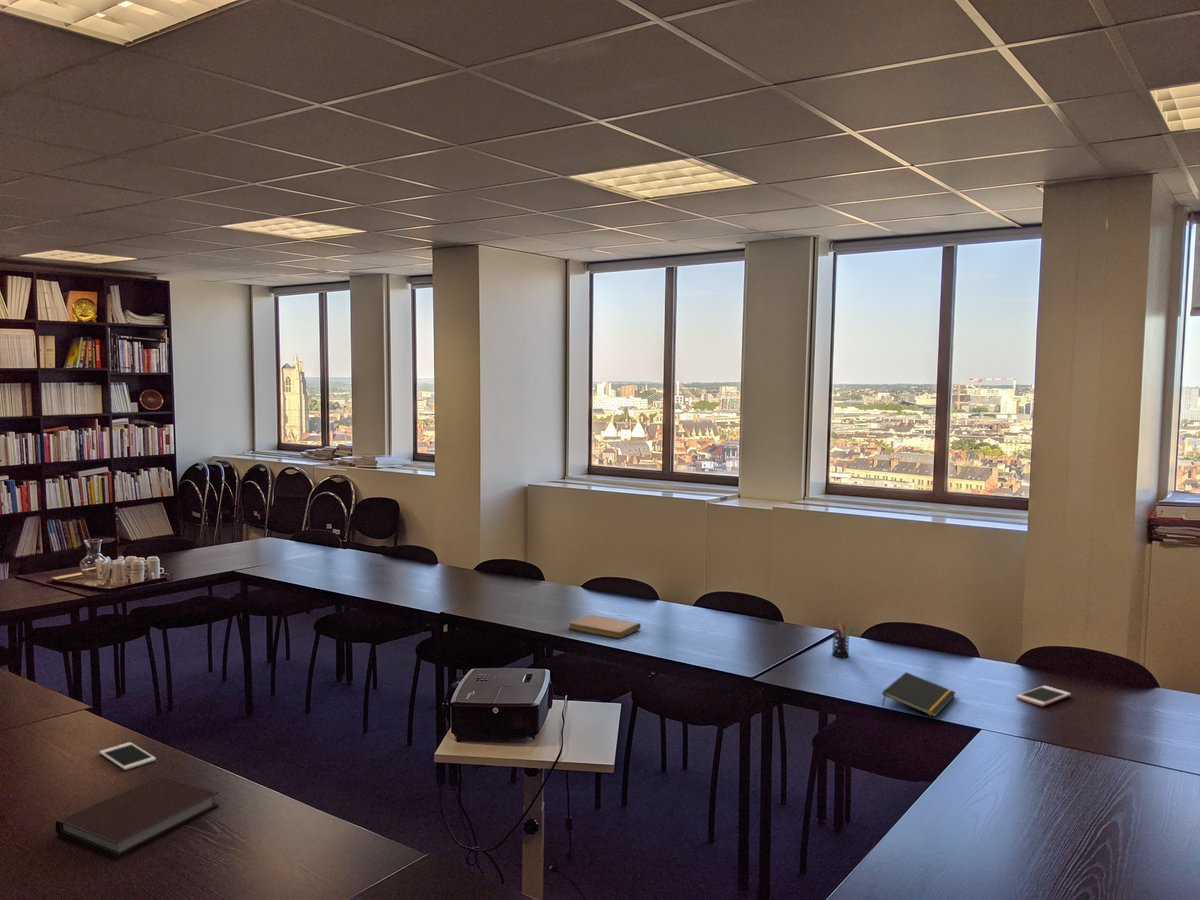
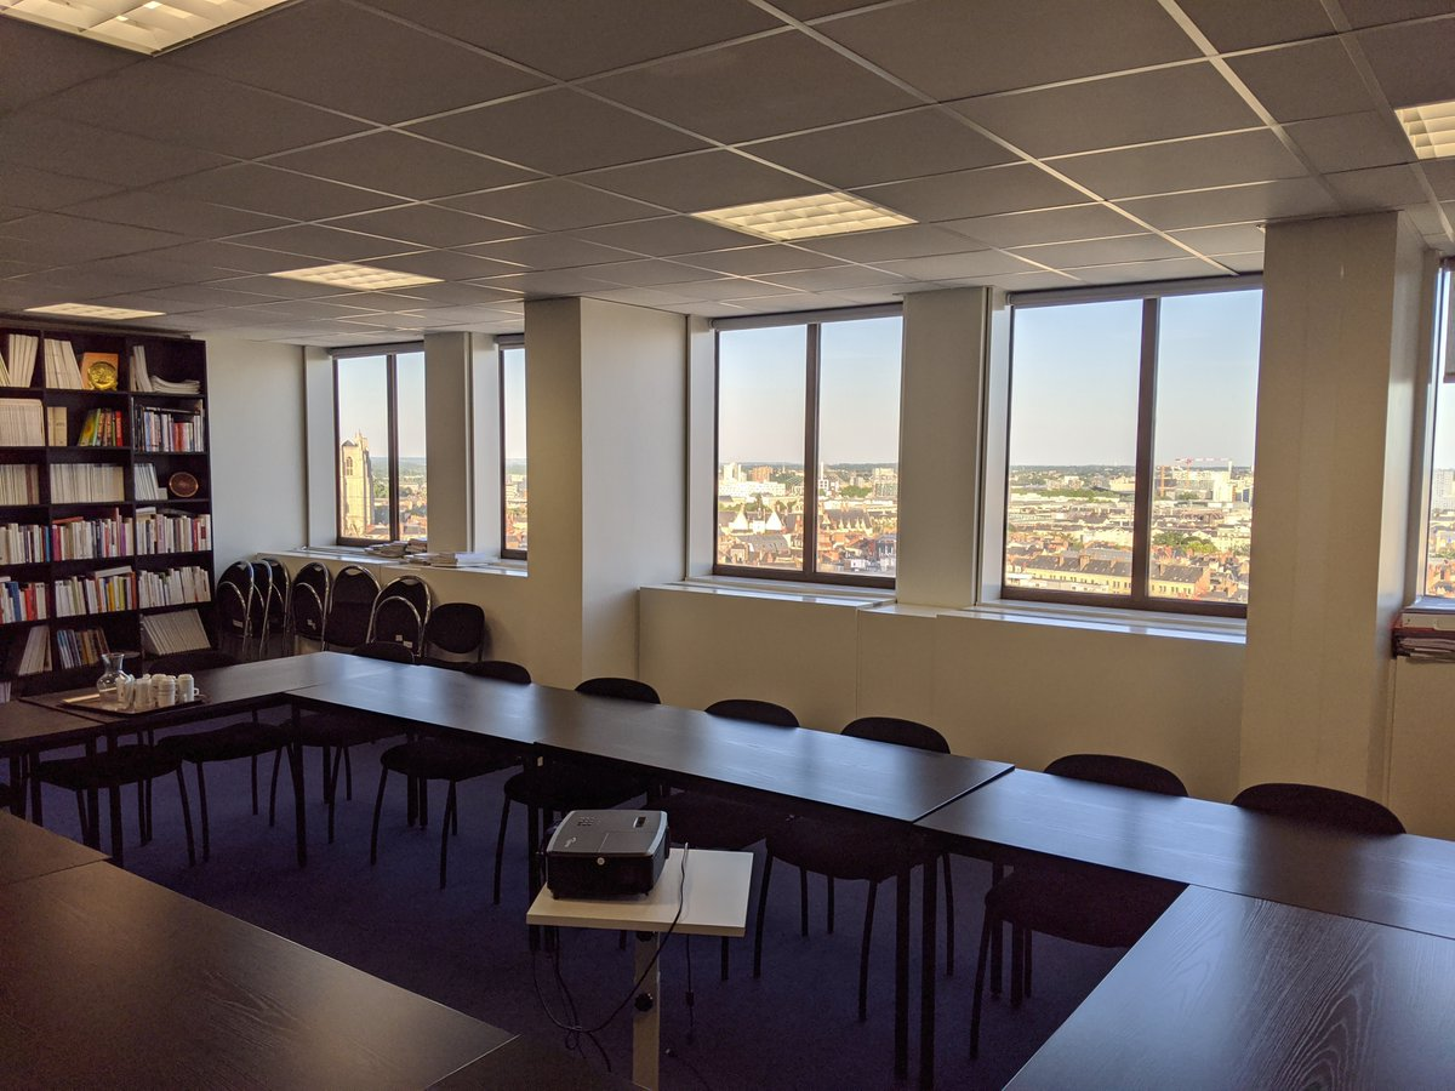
- notebook [55,774,220,859]
- notepad [881,671,957,718]
- pen holder [831,622,855,658]
- cell phone [98,741,157,771]
- notebook [568,614,642,640]
- cell phone [1015,685,1072,707]
